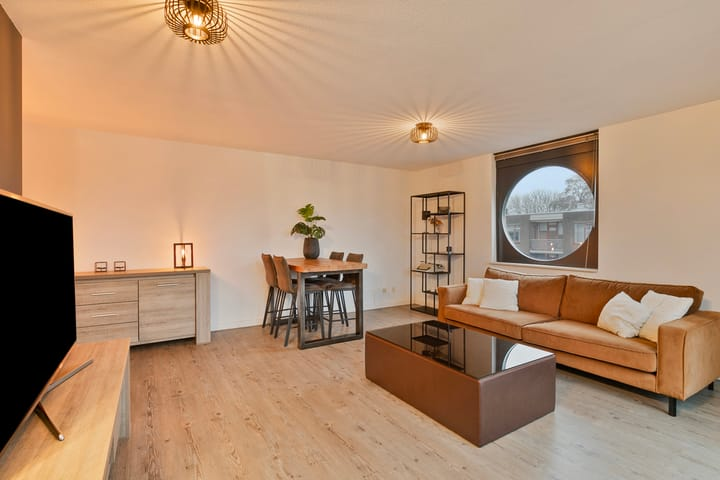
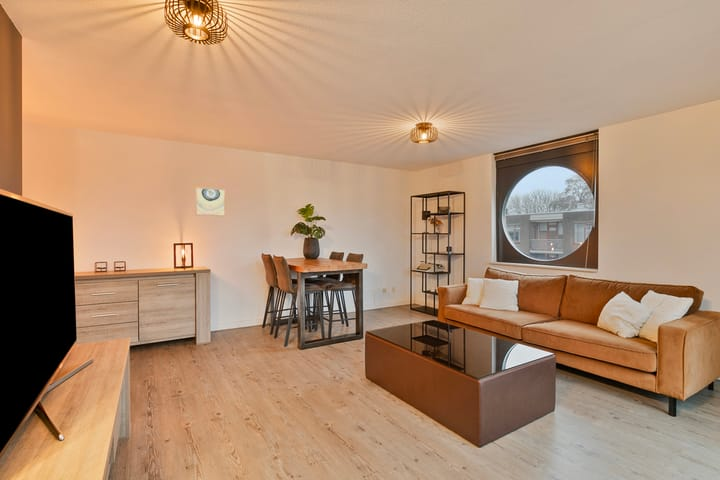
+ wall art [195,187,226,217]
